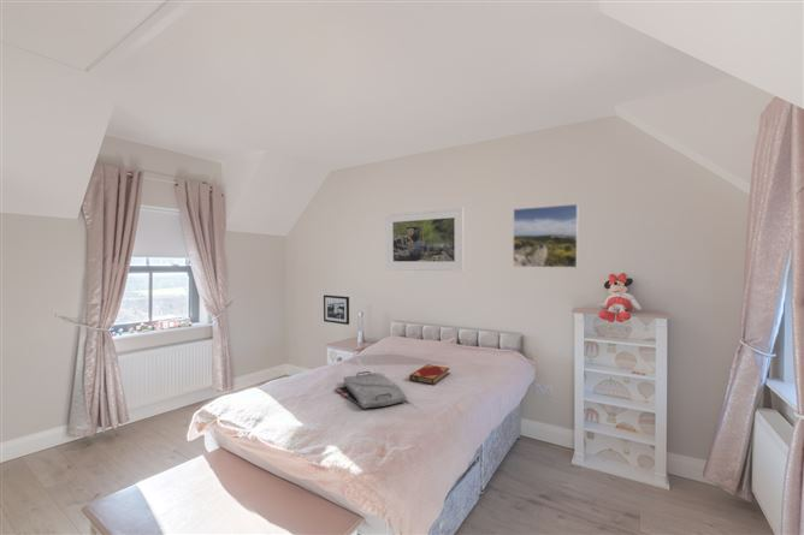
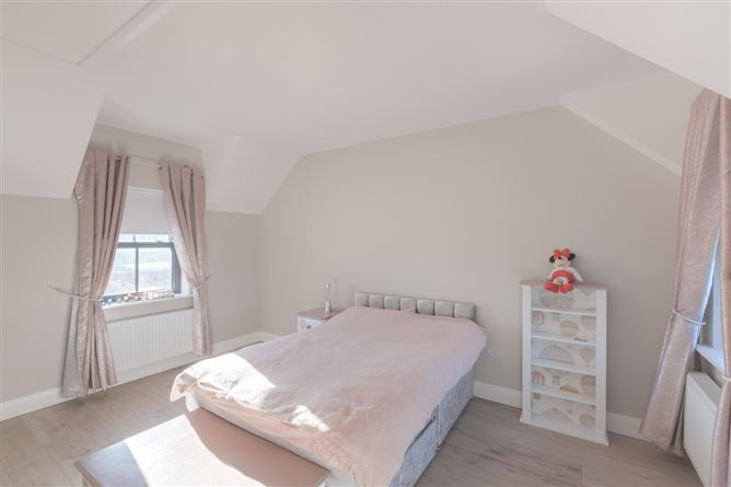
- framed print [512,203,579,269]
- serving tray [333,370,408,410]
- picture frame [323,293,350,326]
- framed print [385,207,465,272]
- hardback book [408,363,451,386]
